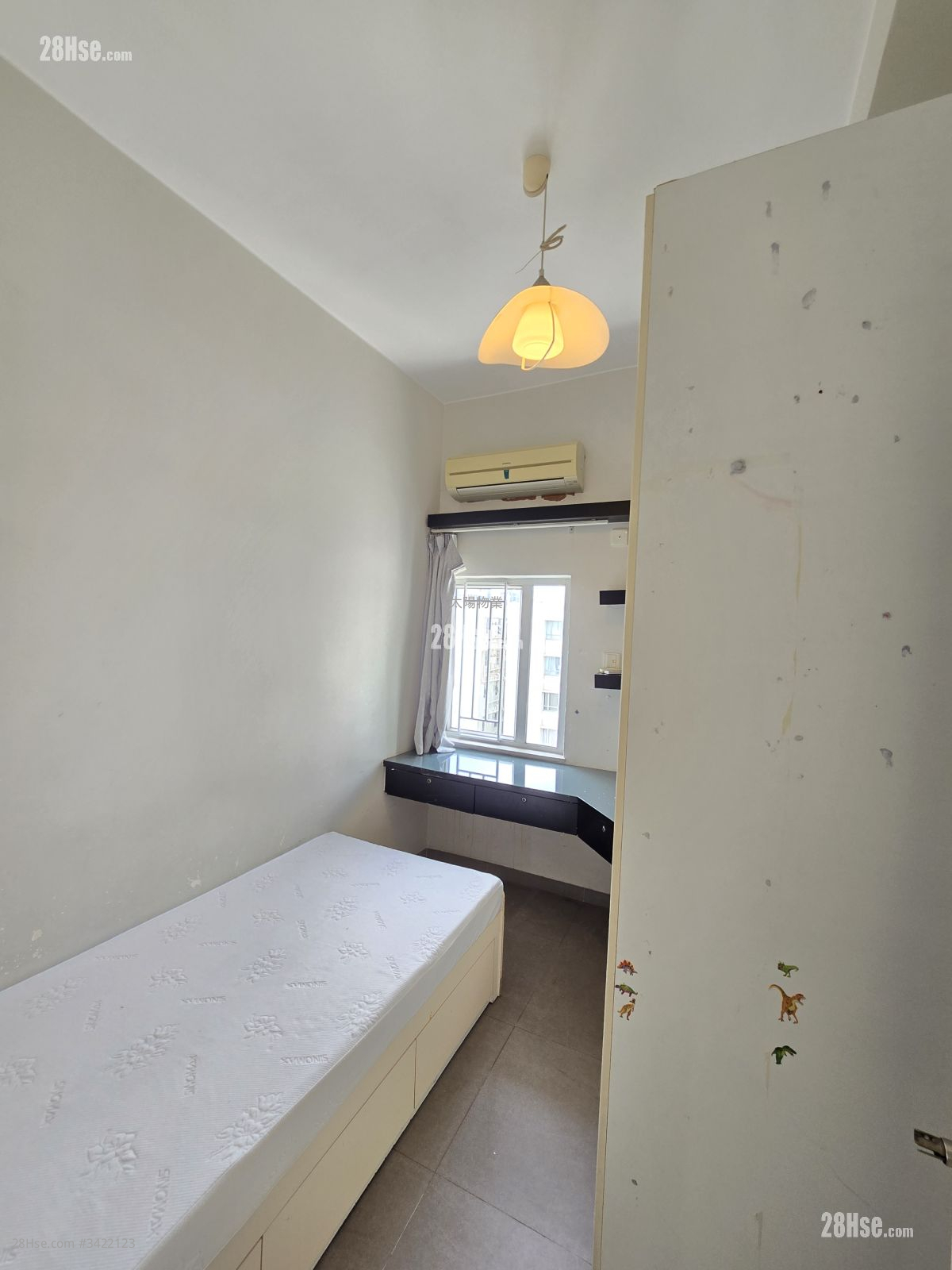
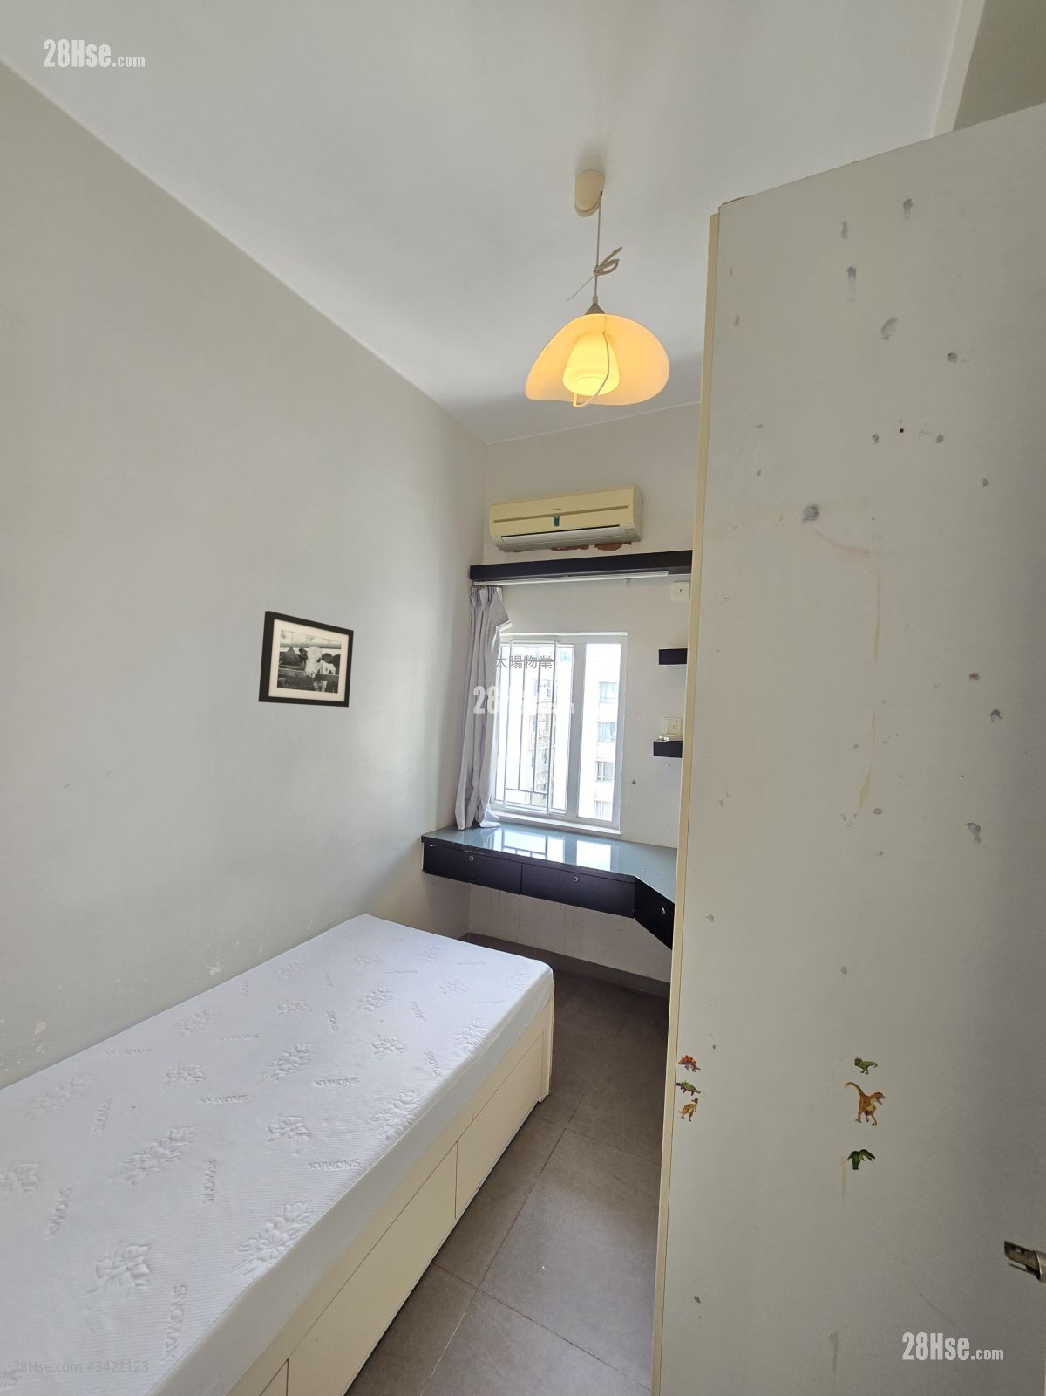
+ picture frame [257,610,355,708]
